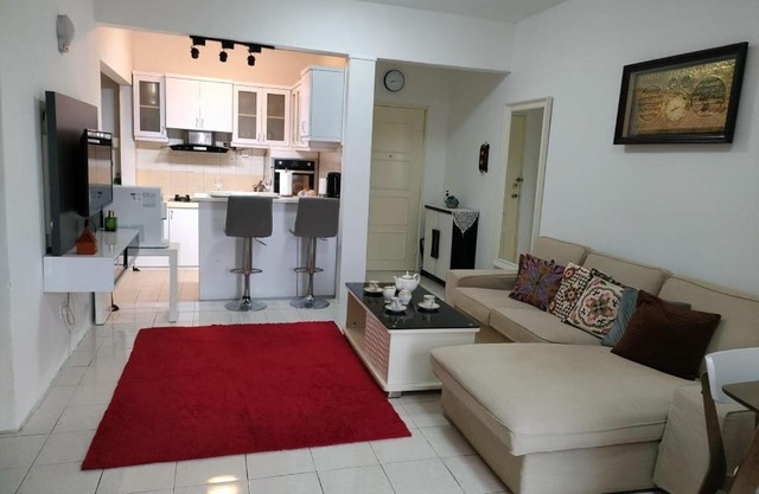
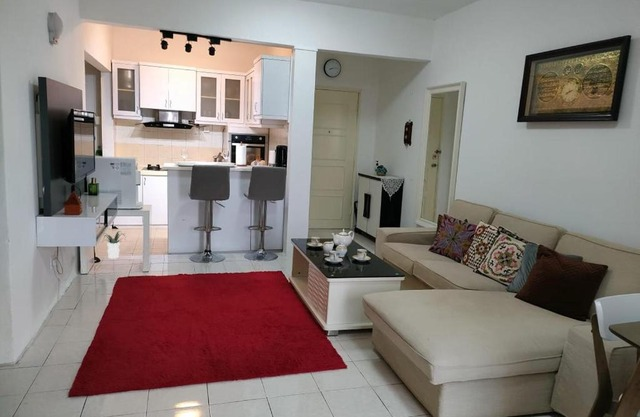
+ potted plant [102,230,127,259]
